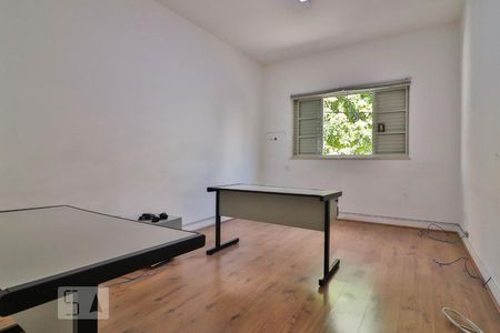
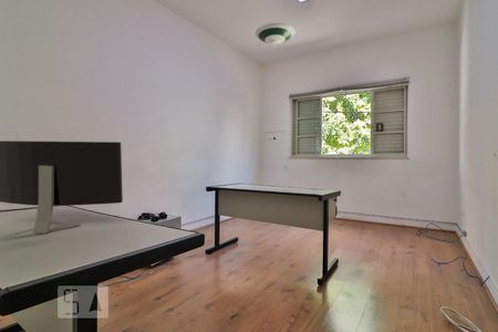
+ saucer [255,22,295,45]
+ monitor [0,139,124,235]
